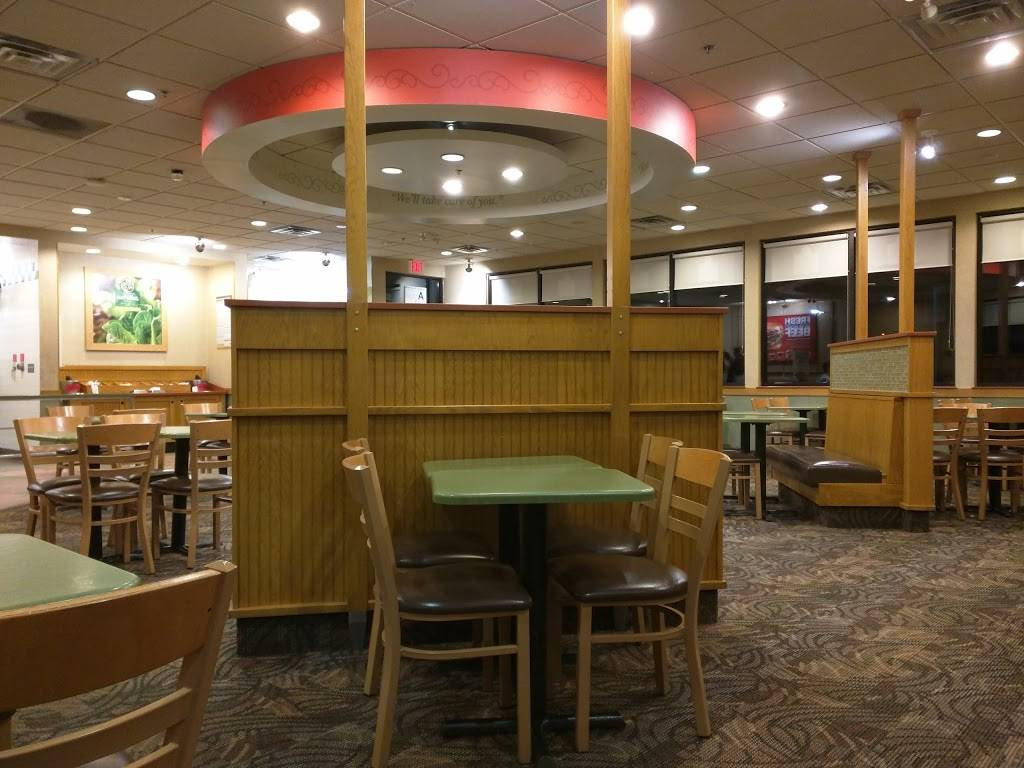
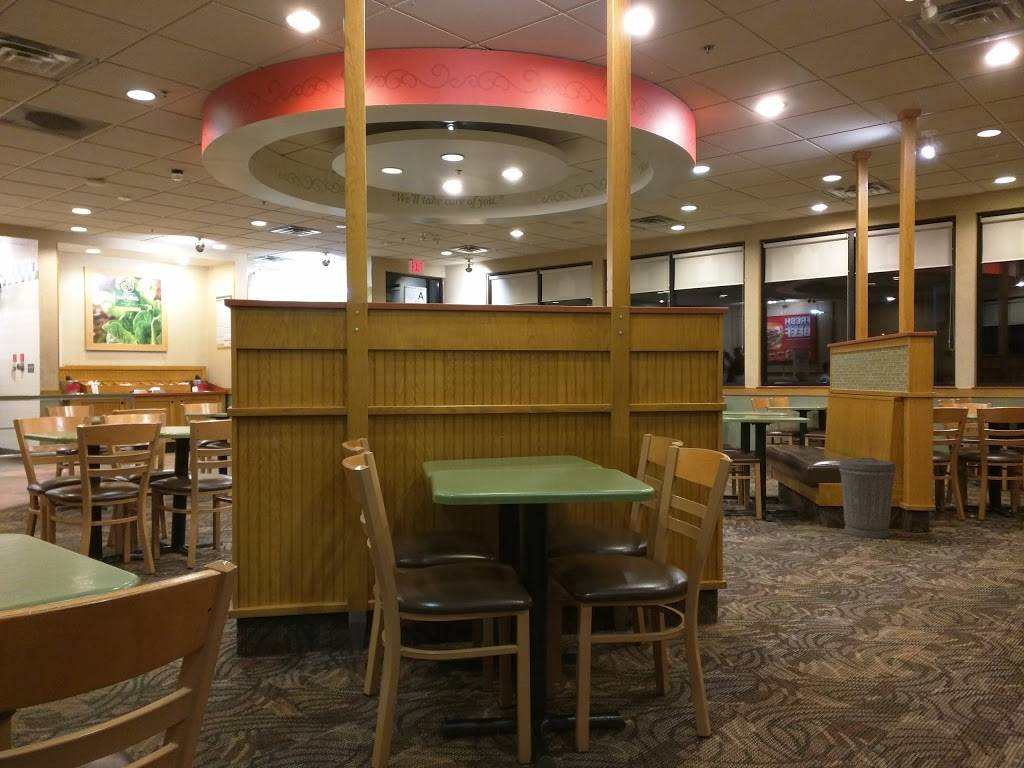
+ trash can [838,457,897,539]
